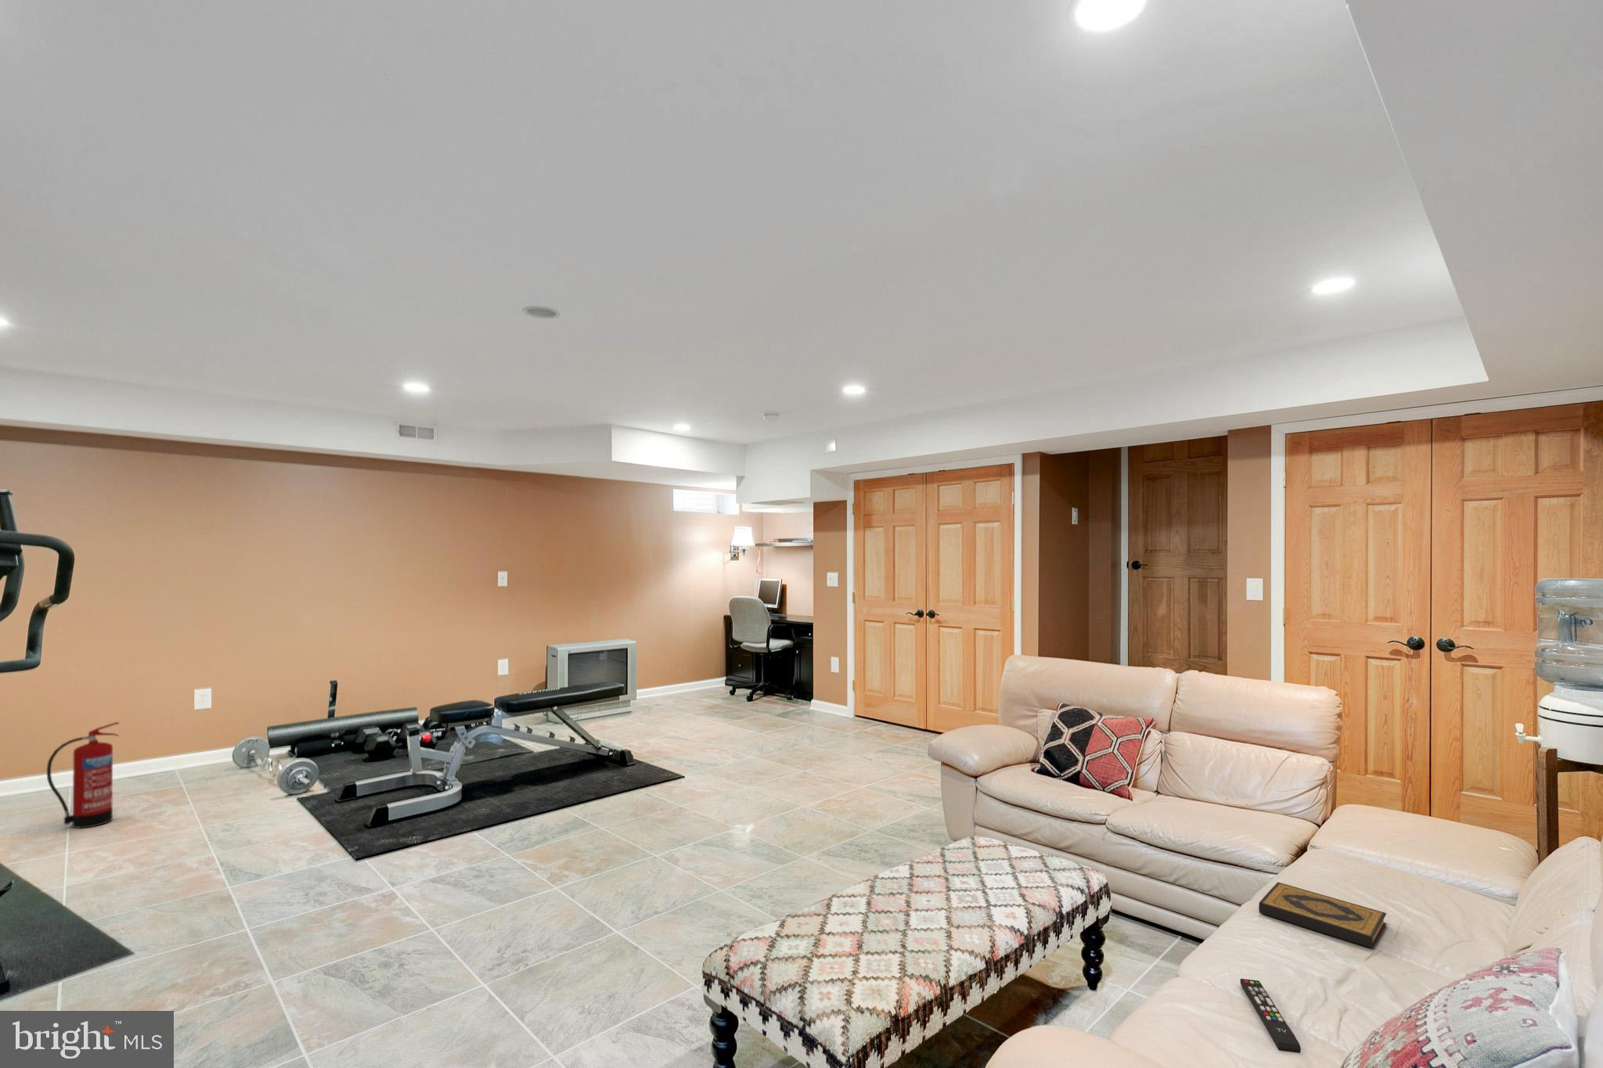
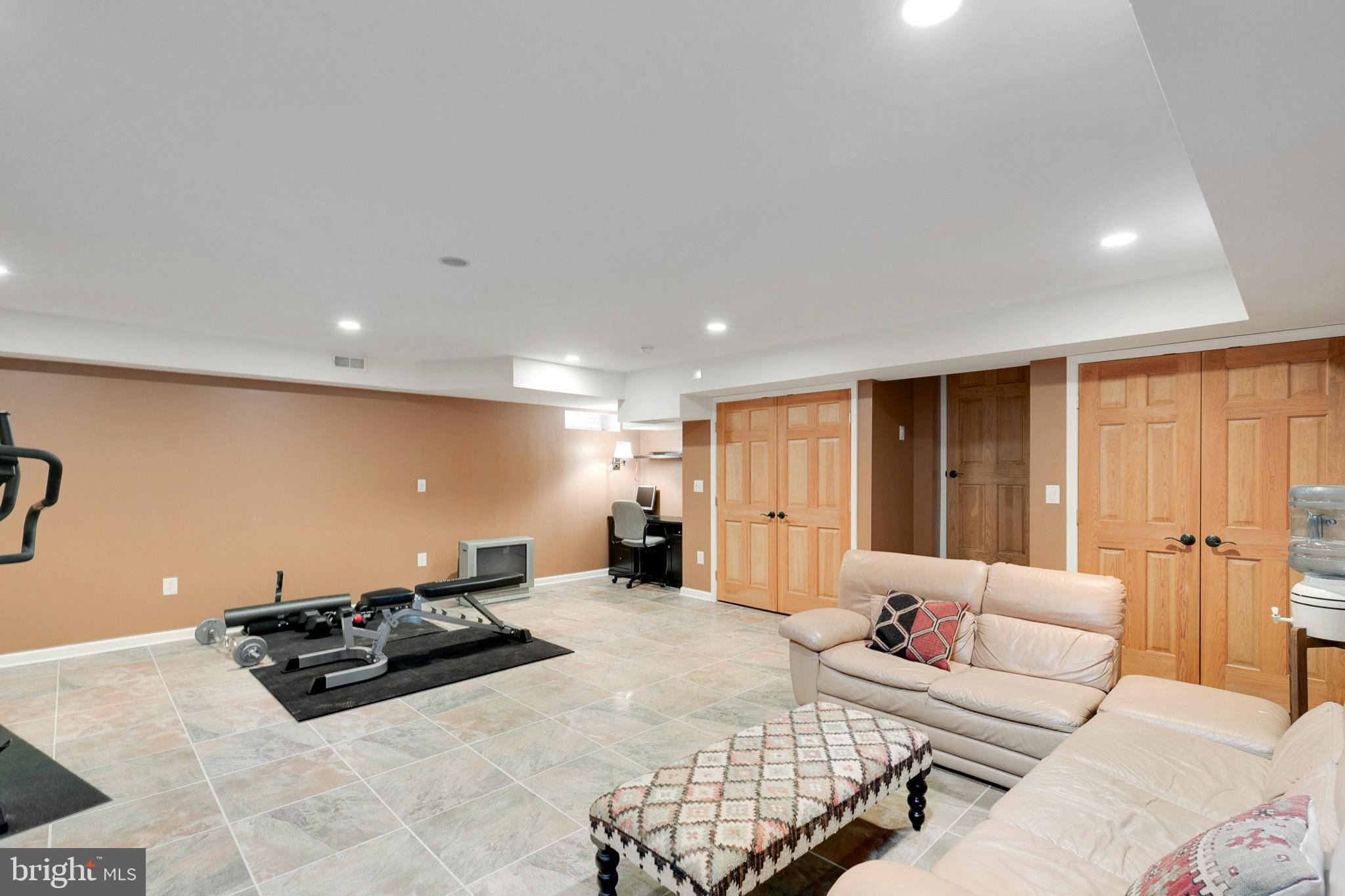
- fire extinguisher [46,721,119,830]
- remote control [1239,979,1301,1054]
- hardback book [1257,881,1387,949]
